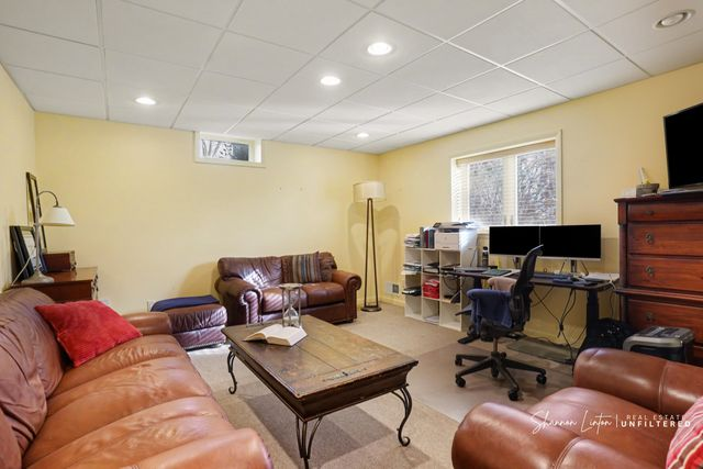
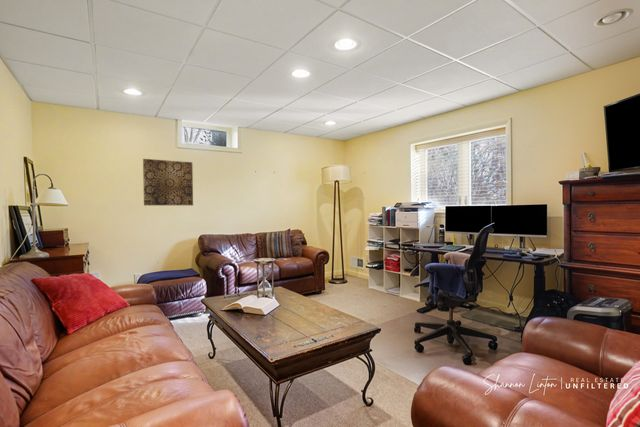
+ wall art [142,158,194,206]
